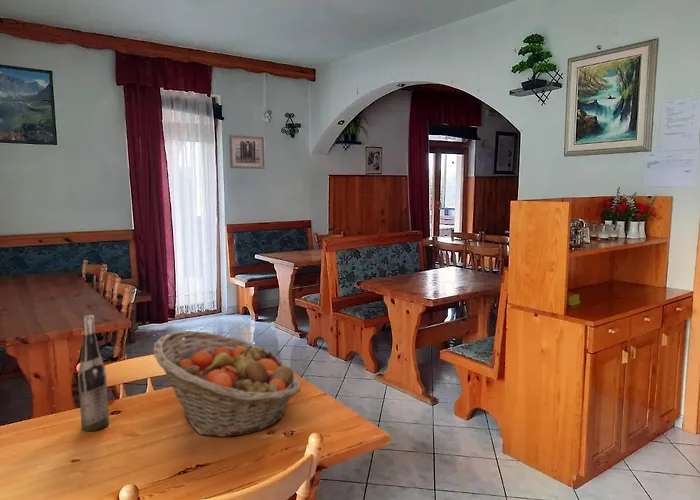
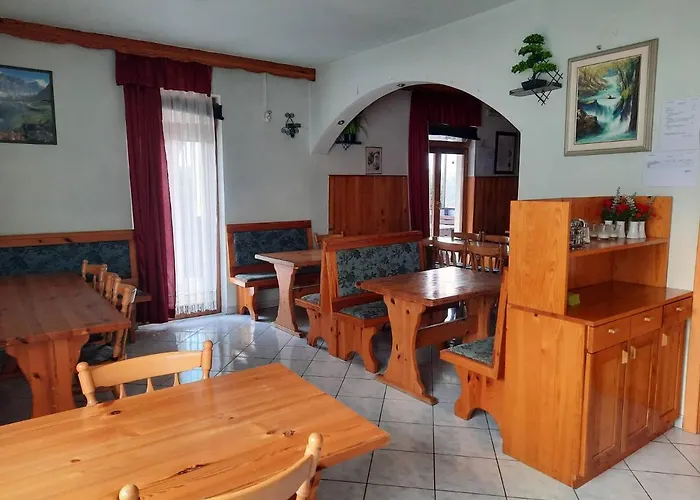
- wine bottle [77,314,110,432]
- wall art [228,134,266,170]
- fruit basket [152,330,301,438]
